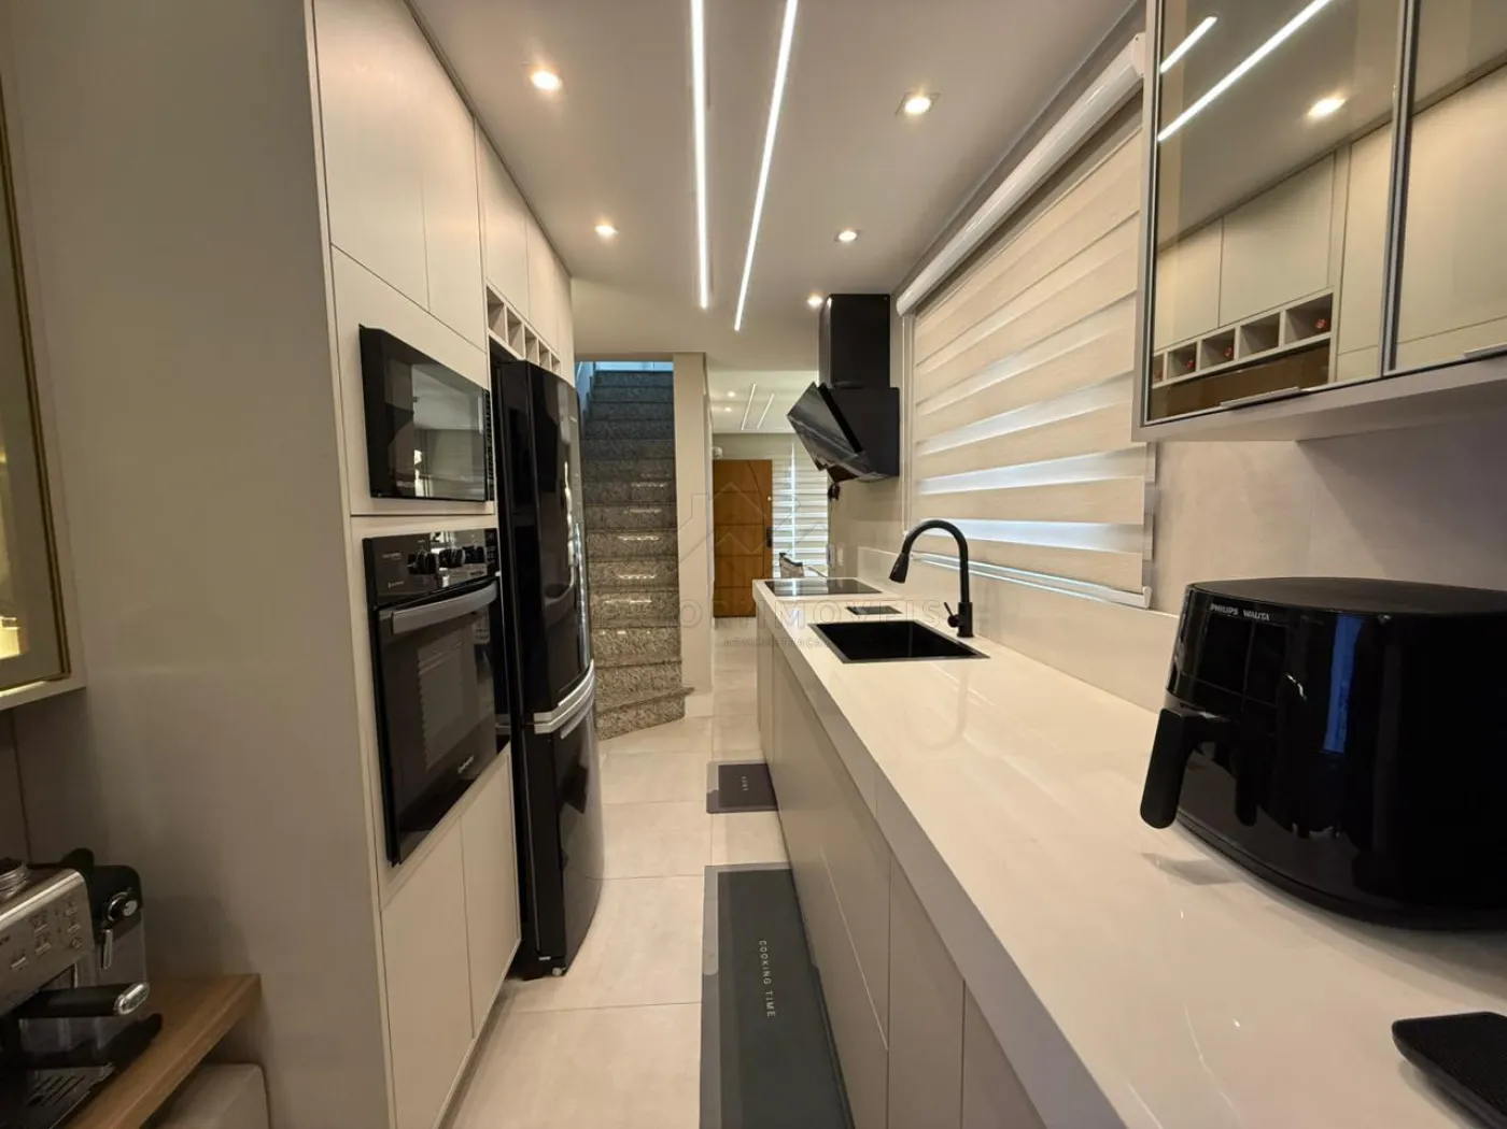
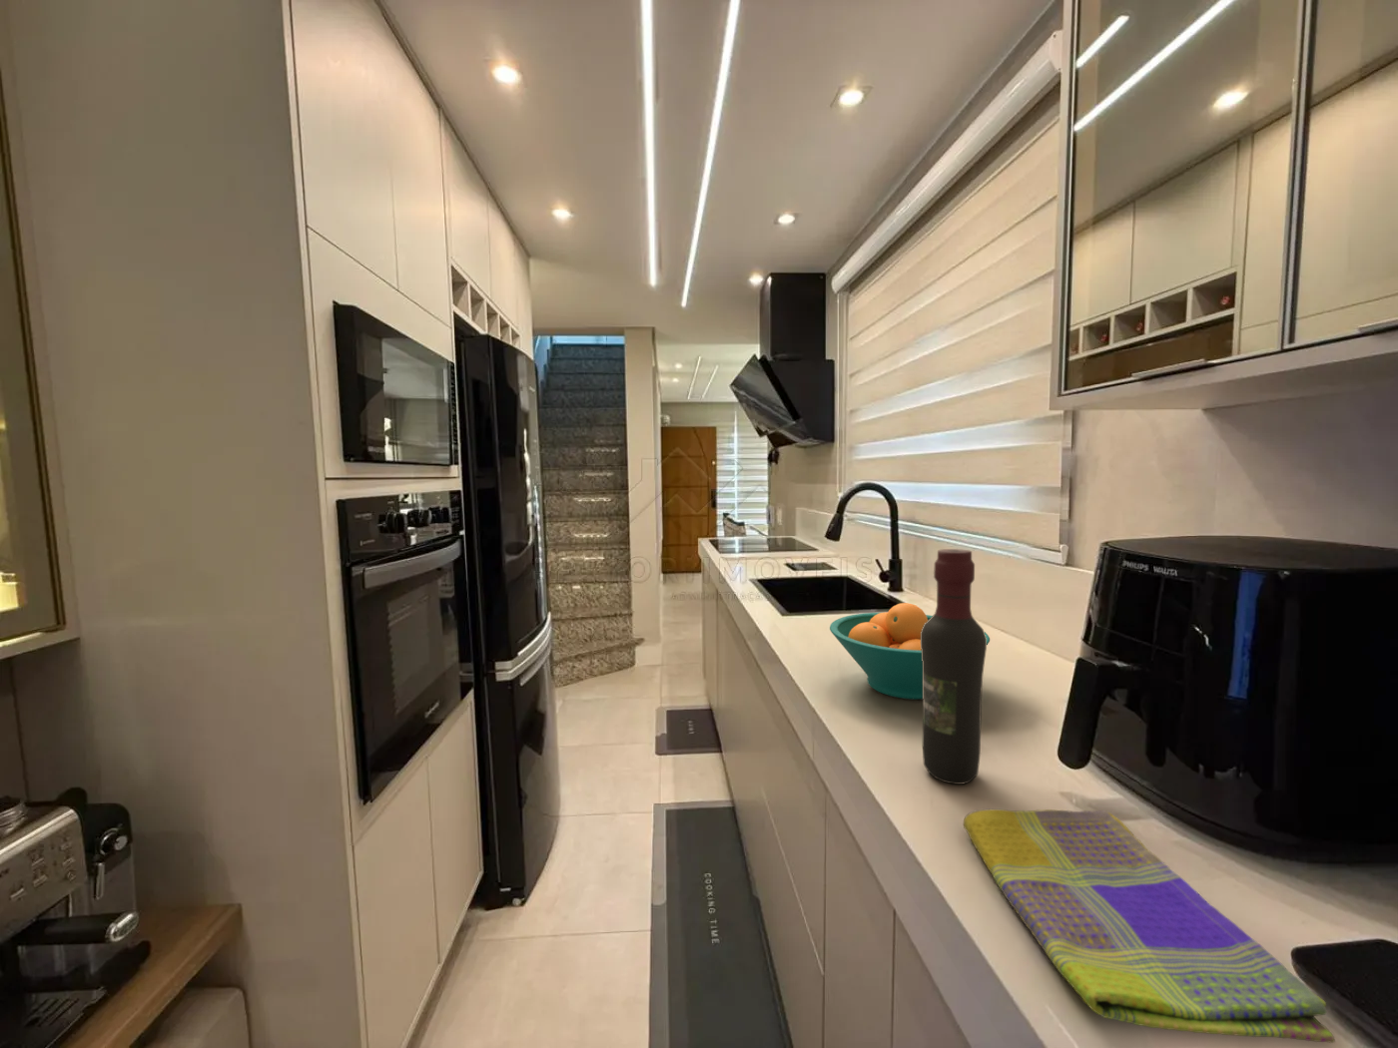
+ fruit bowl [829,602,991,700]
+ dish towel [962,808,1336,1044]
+ wine bottle [920,548,987,786]
